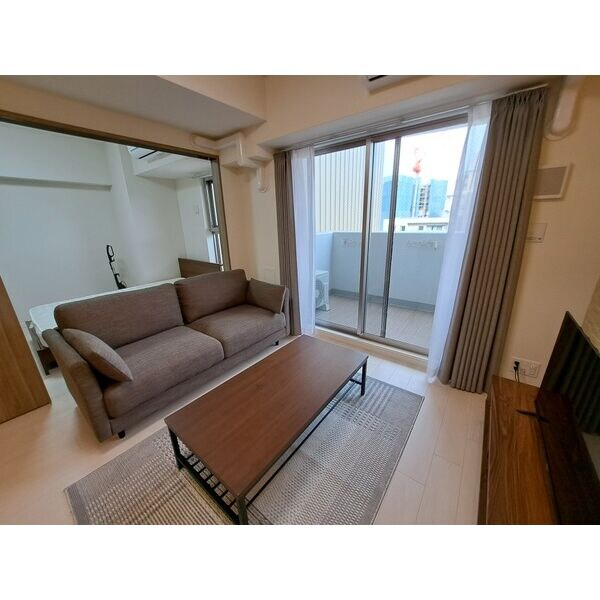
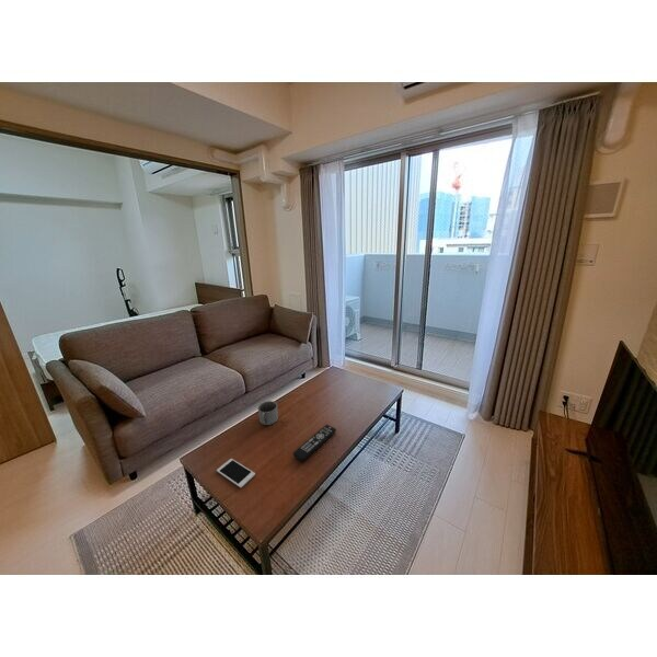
+ remote control [292,424,337,462]
+ cell phone [216,458,256,489]
+ mug [256,400,279,426]
